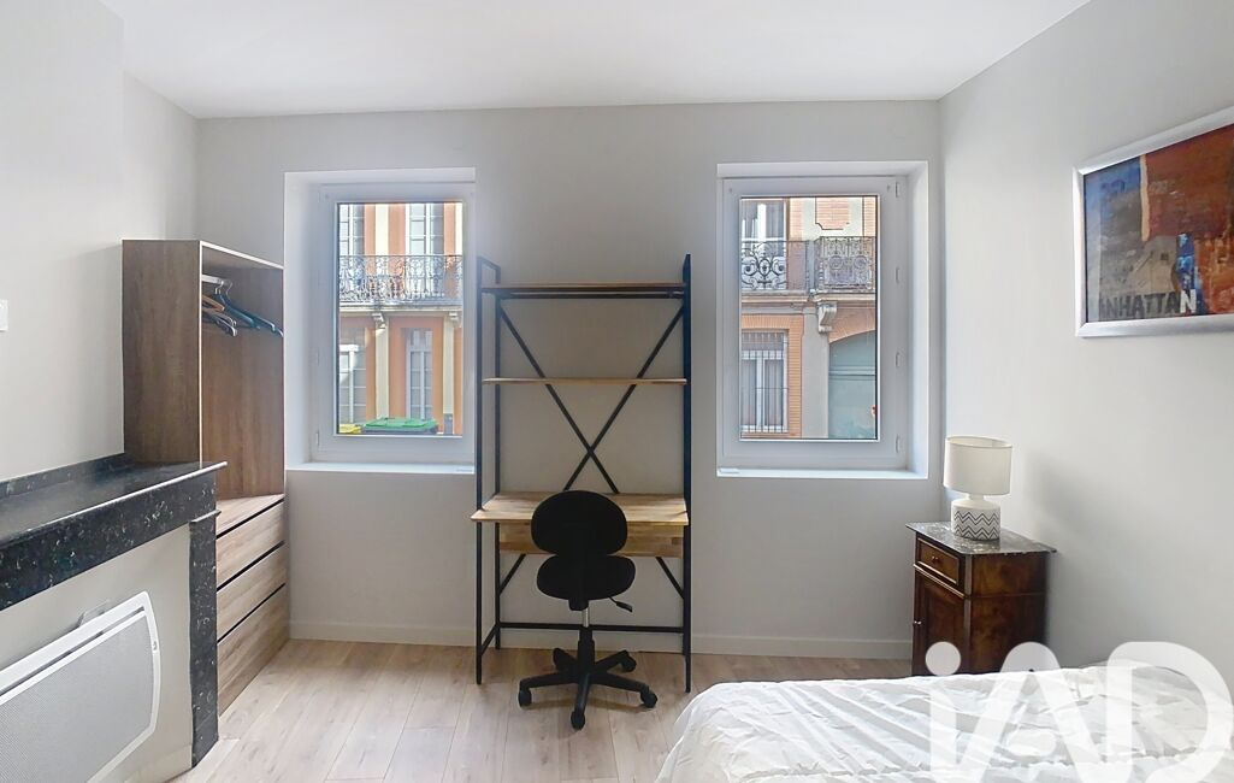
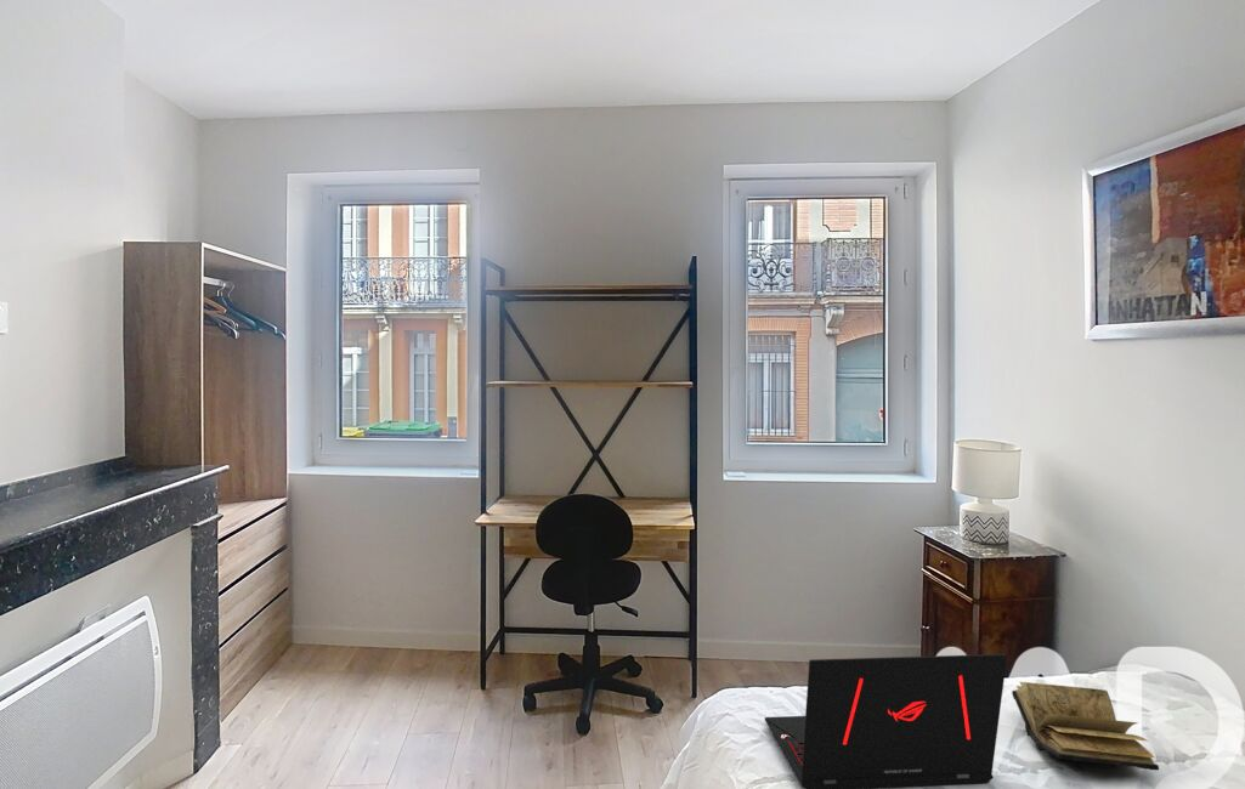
+ laptop [764,653,1008,789]
+ book [1011,681,1160,772]
